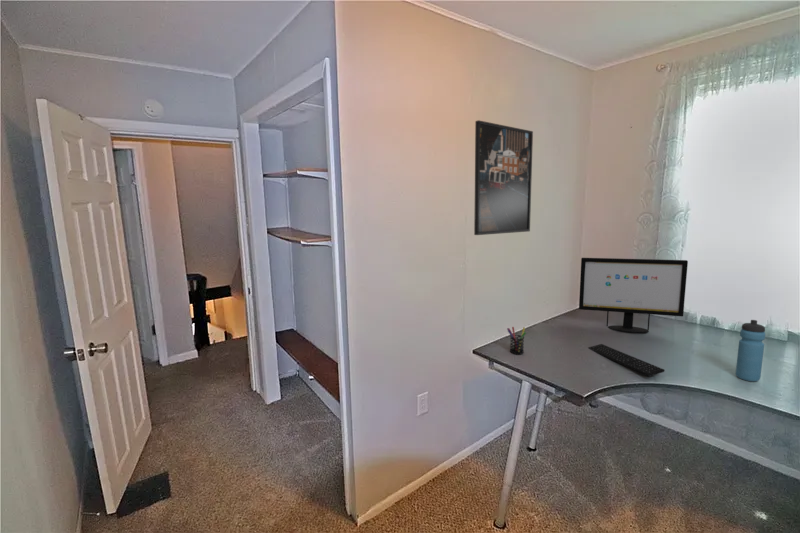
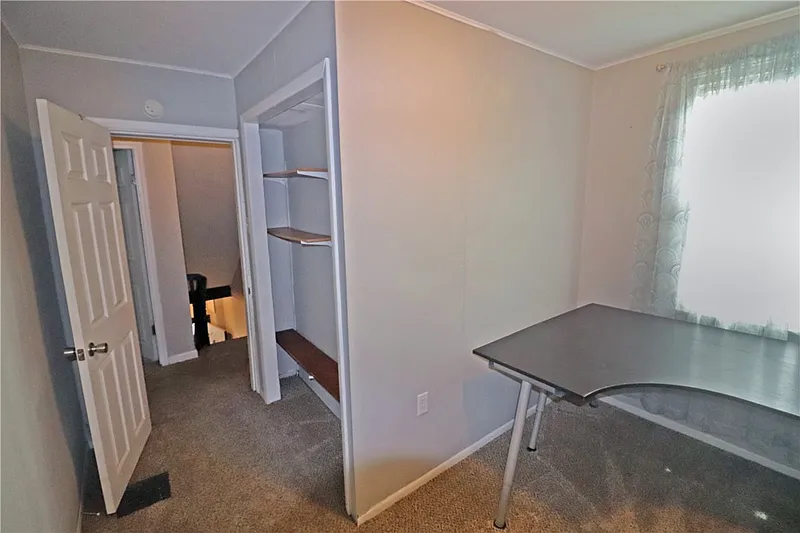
- pen holder [506,326,527,355]
- water bottle [735,319,766,382]
- computer monitor [578,257,689,334]
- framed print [473,119,534,236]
- keyboard [587,343,666,378]
